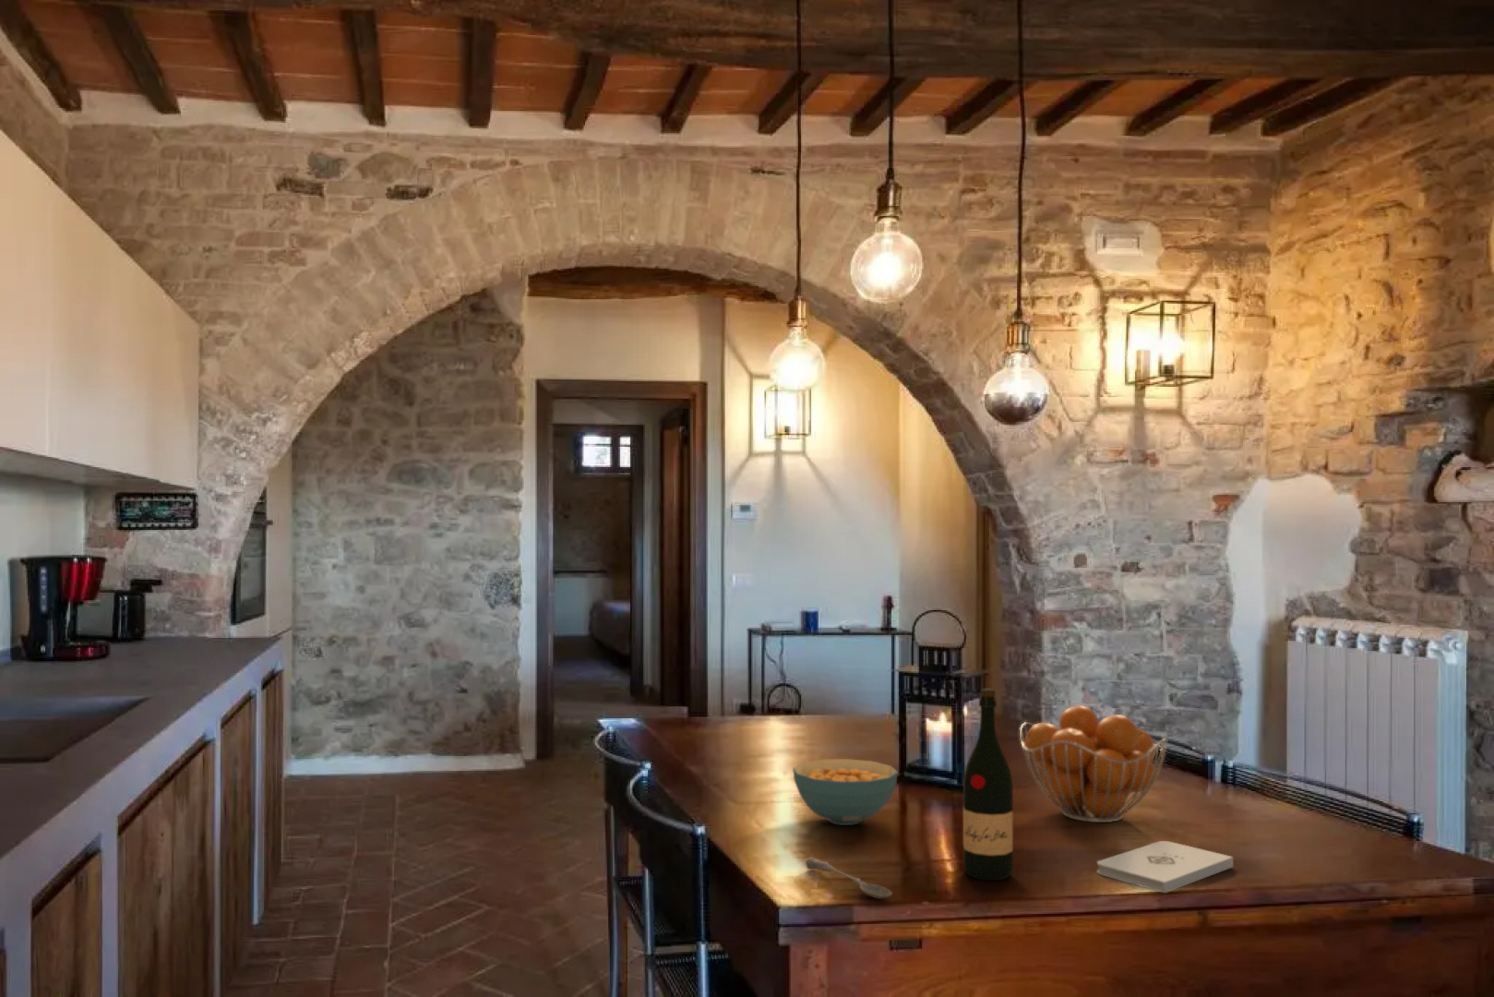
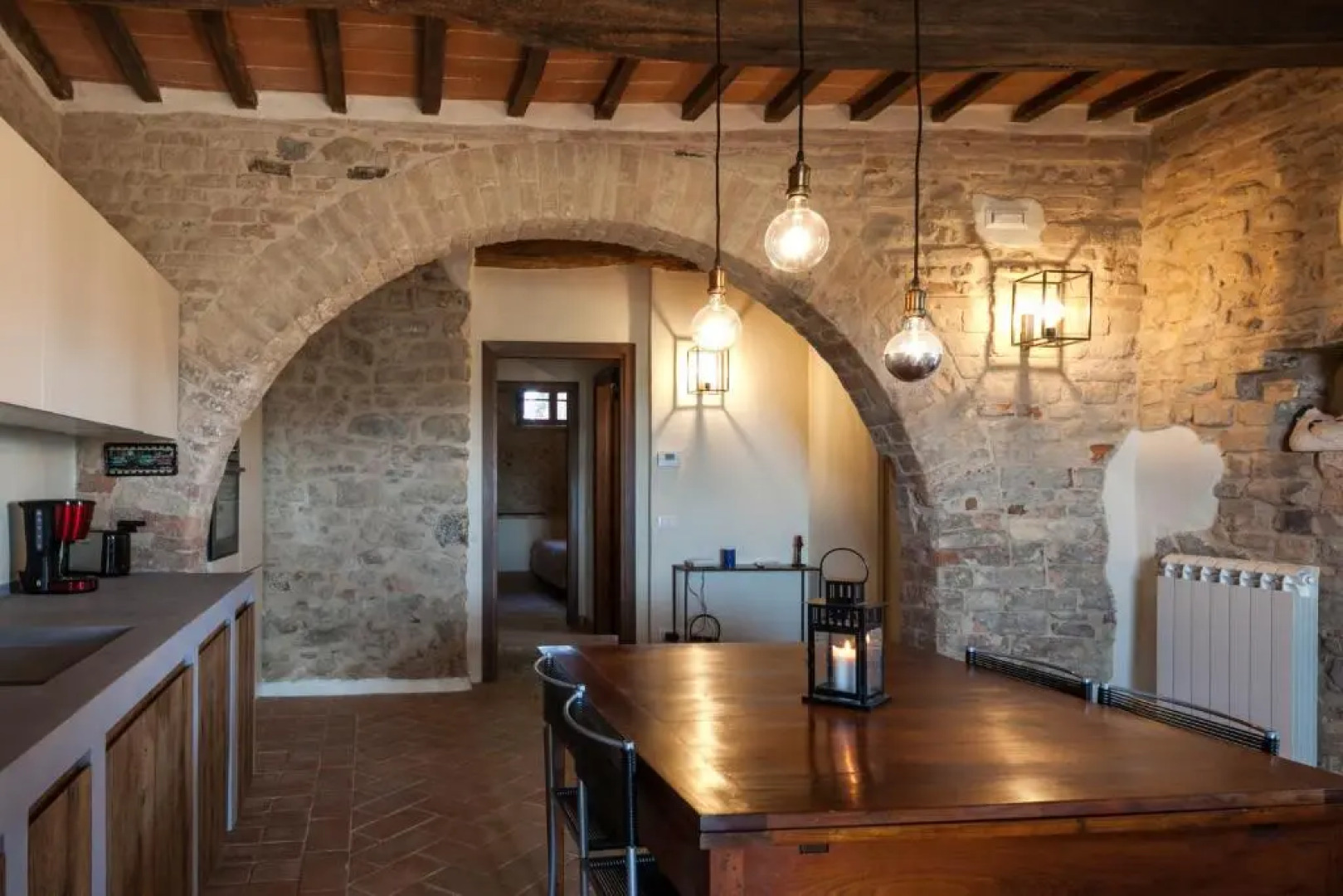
- fruit basket [1019,704,1169,823]
- notepad [1096,840,1234,894]
- soupspoon [804,856,892,900]
- cereal bowl [792,758,899,827]
- wine bottle [962,688,1013,881]
